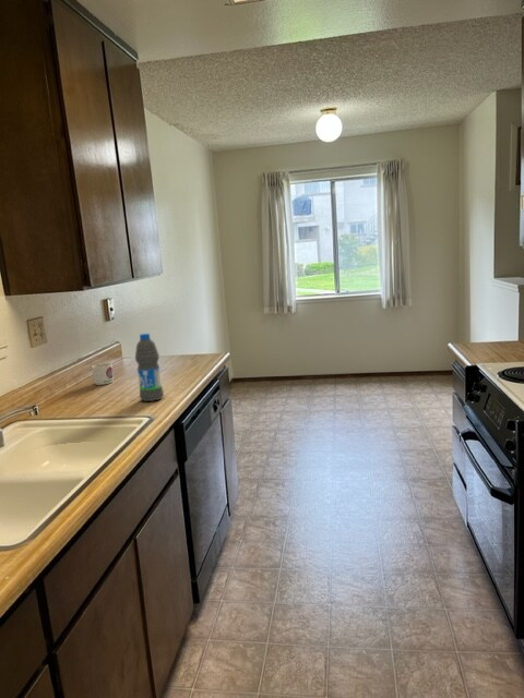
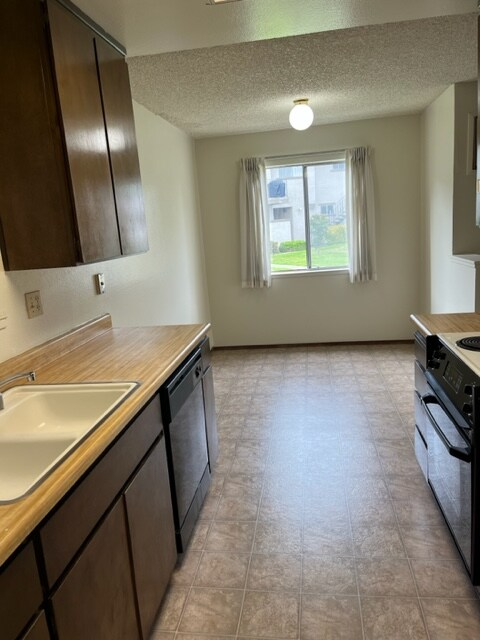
- mug [91,362,115,386]
- water bottle [134,333,165,402]
